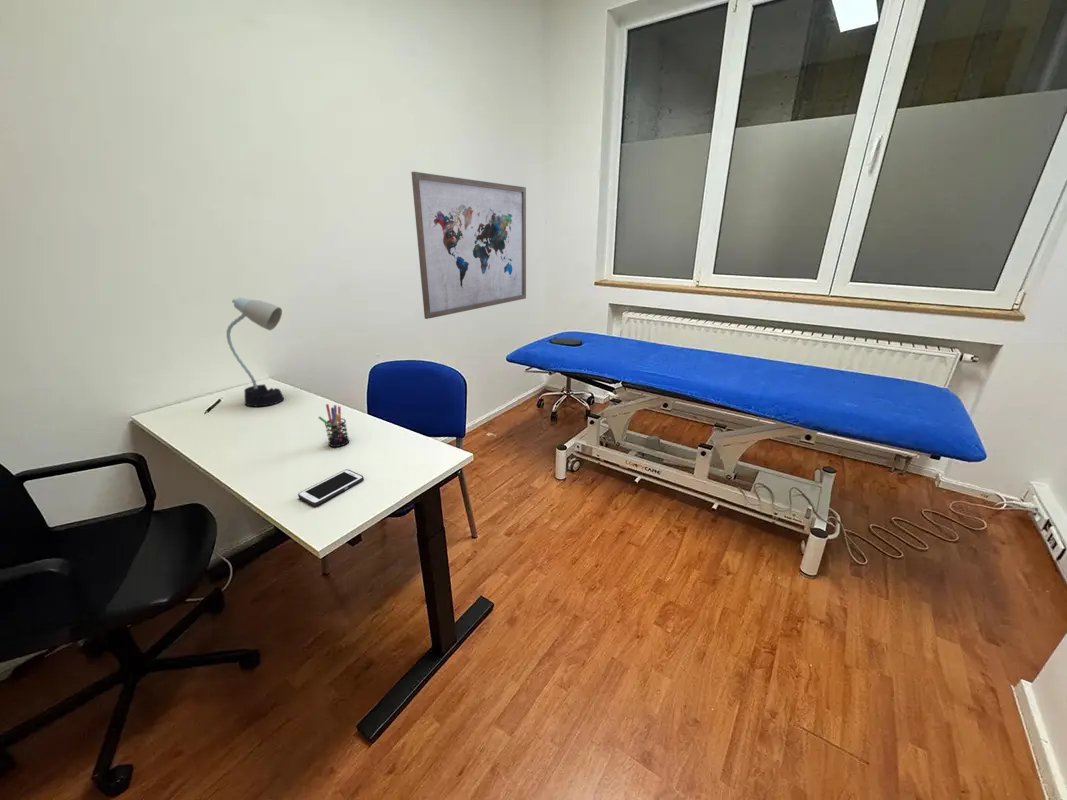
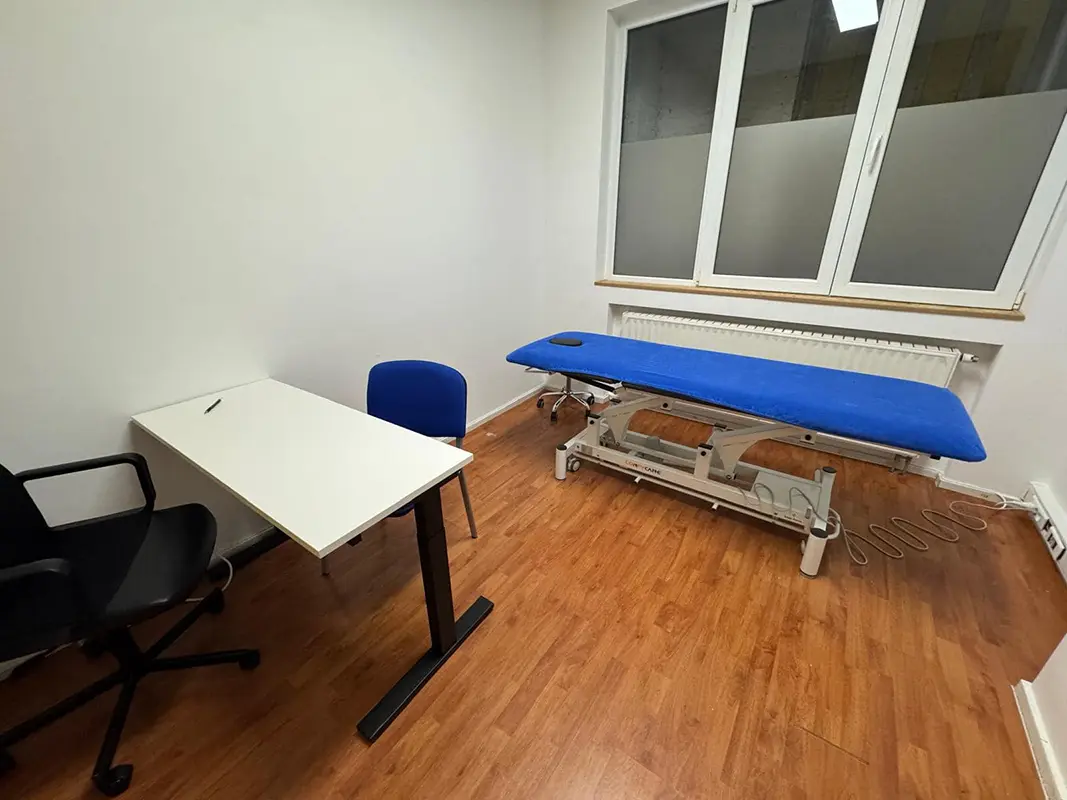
- pen holder [318,403,350,448]
- wall art [410,171,527,320]
- desk lamp [225,296,285,407]
- cell phone [297,468,365,506]
